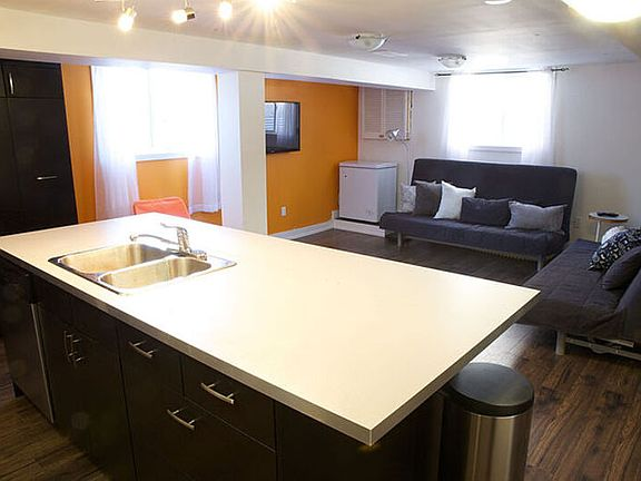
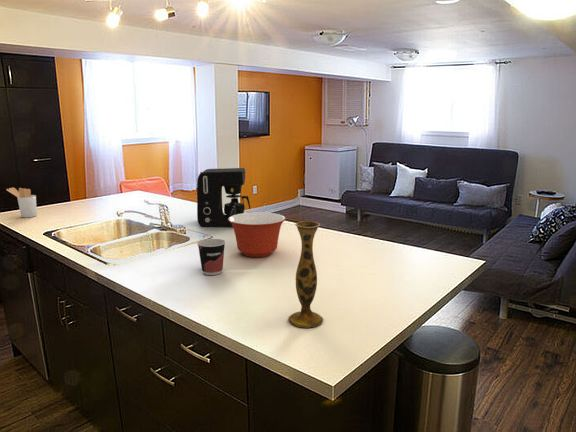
+ vase [287,220,324,329]
+ cup [196,238,226,276]
+ utensil holder [5,187,38,218]
+ mixing bowl [228,211,286,258]
+ coffee maker [196,167,251,228]
